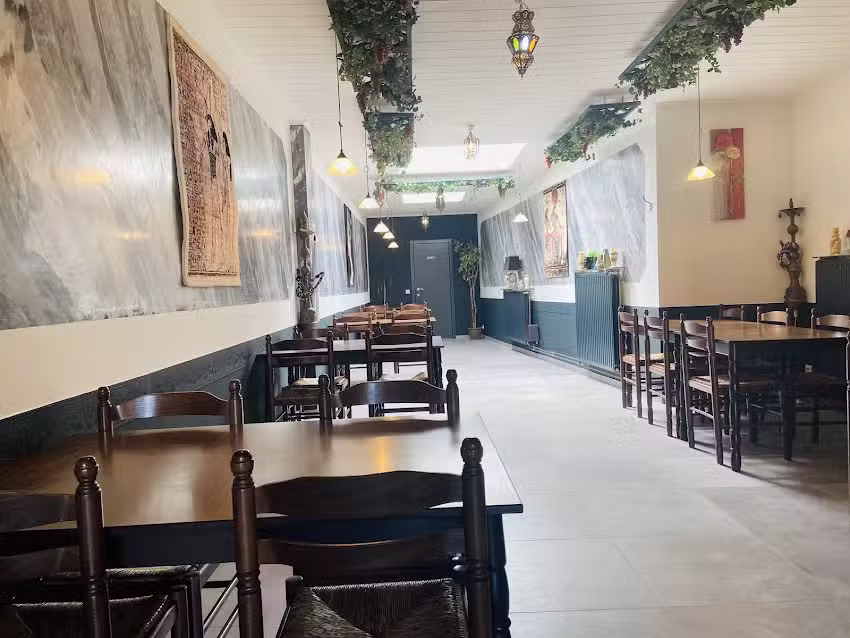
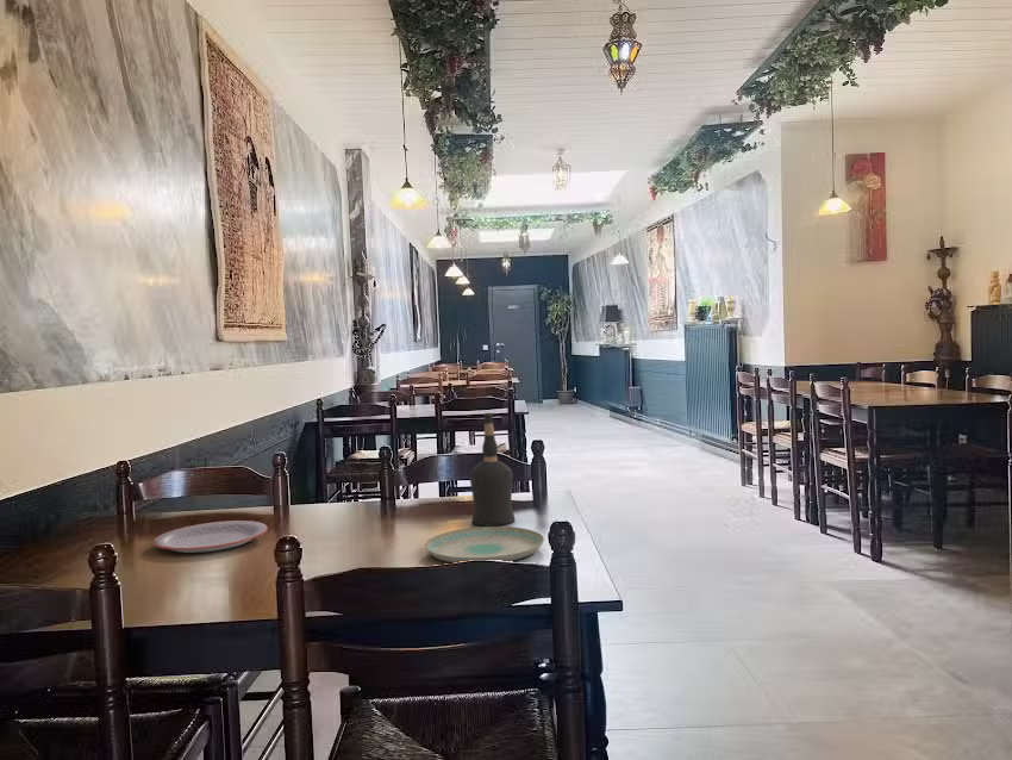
+ plate [152,519,269,554]
+ plate [424,525,545,563]
+ liquor bottle [469,412,516,527]
